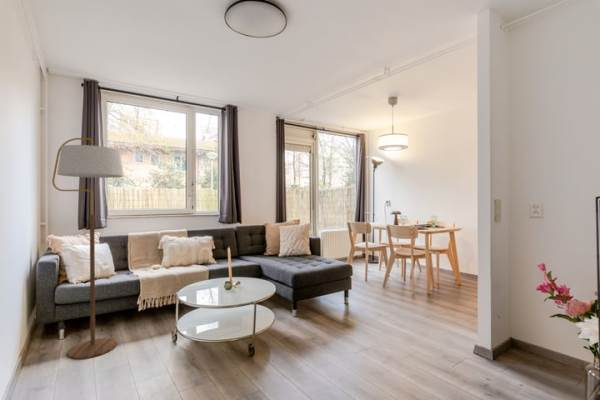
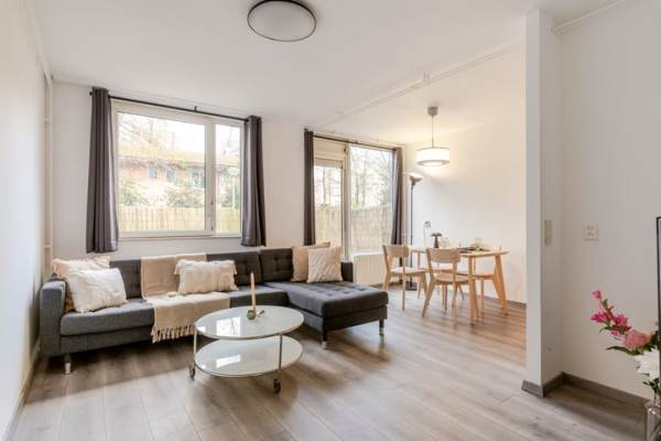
- floor lamp [51,137,124,360]
